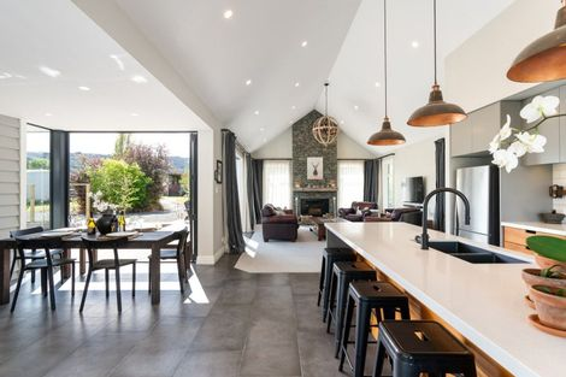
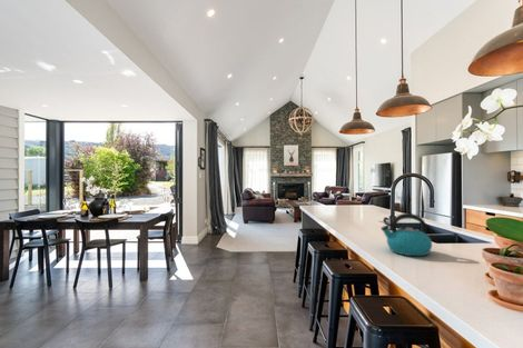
+ kettle [379,212,433,257]
